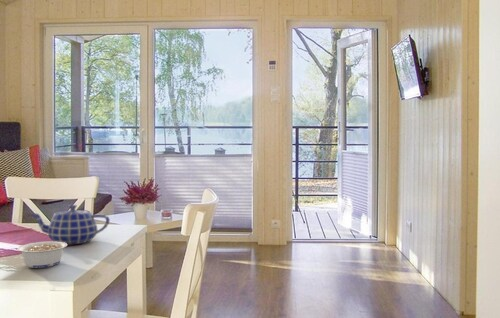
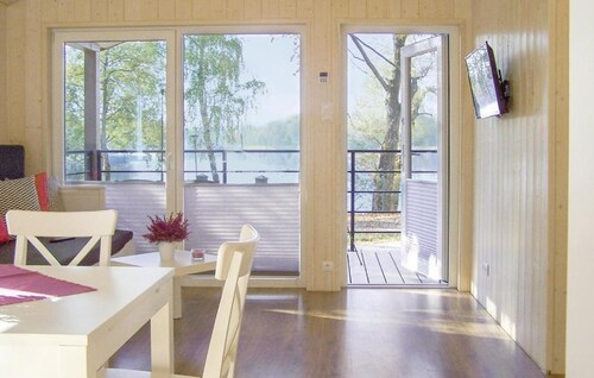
- teapot [30,204,111,245]
- legume [10,240,68,269]
